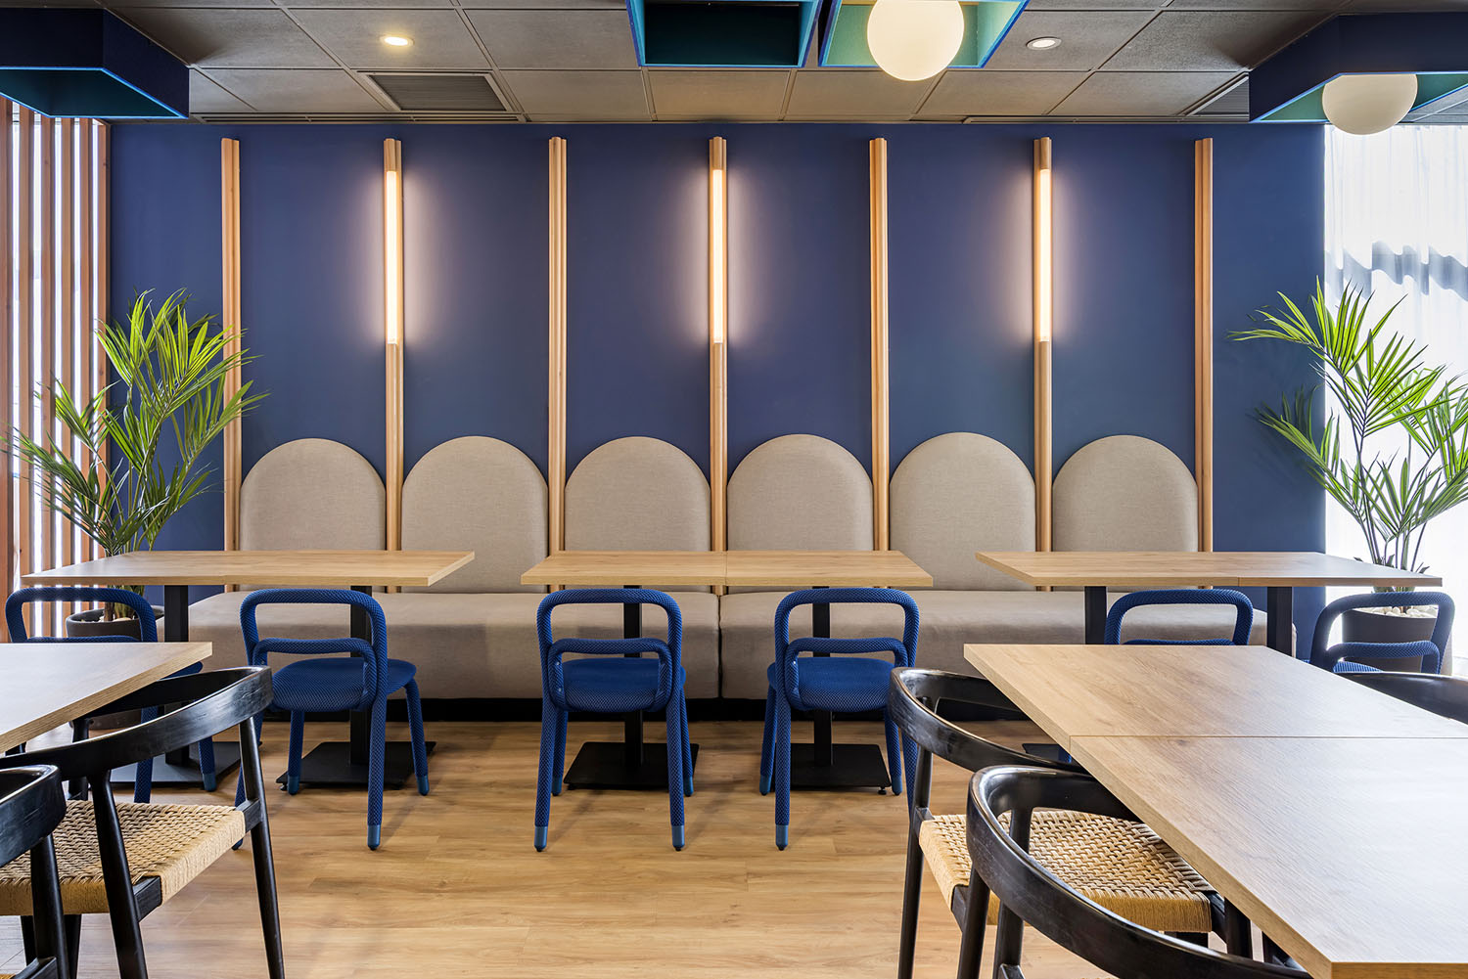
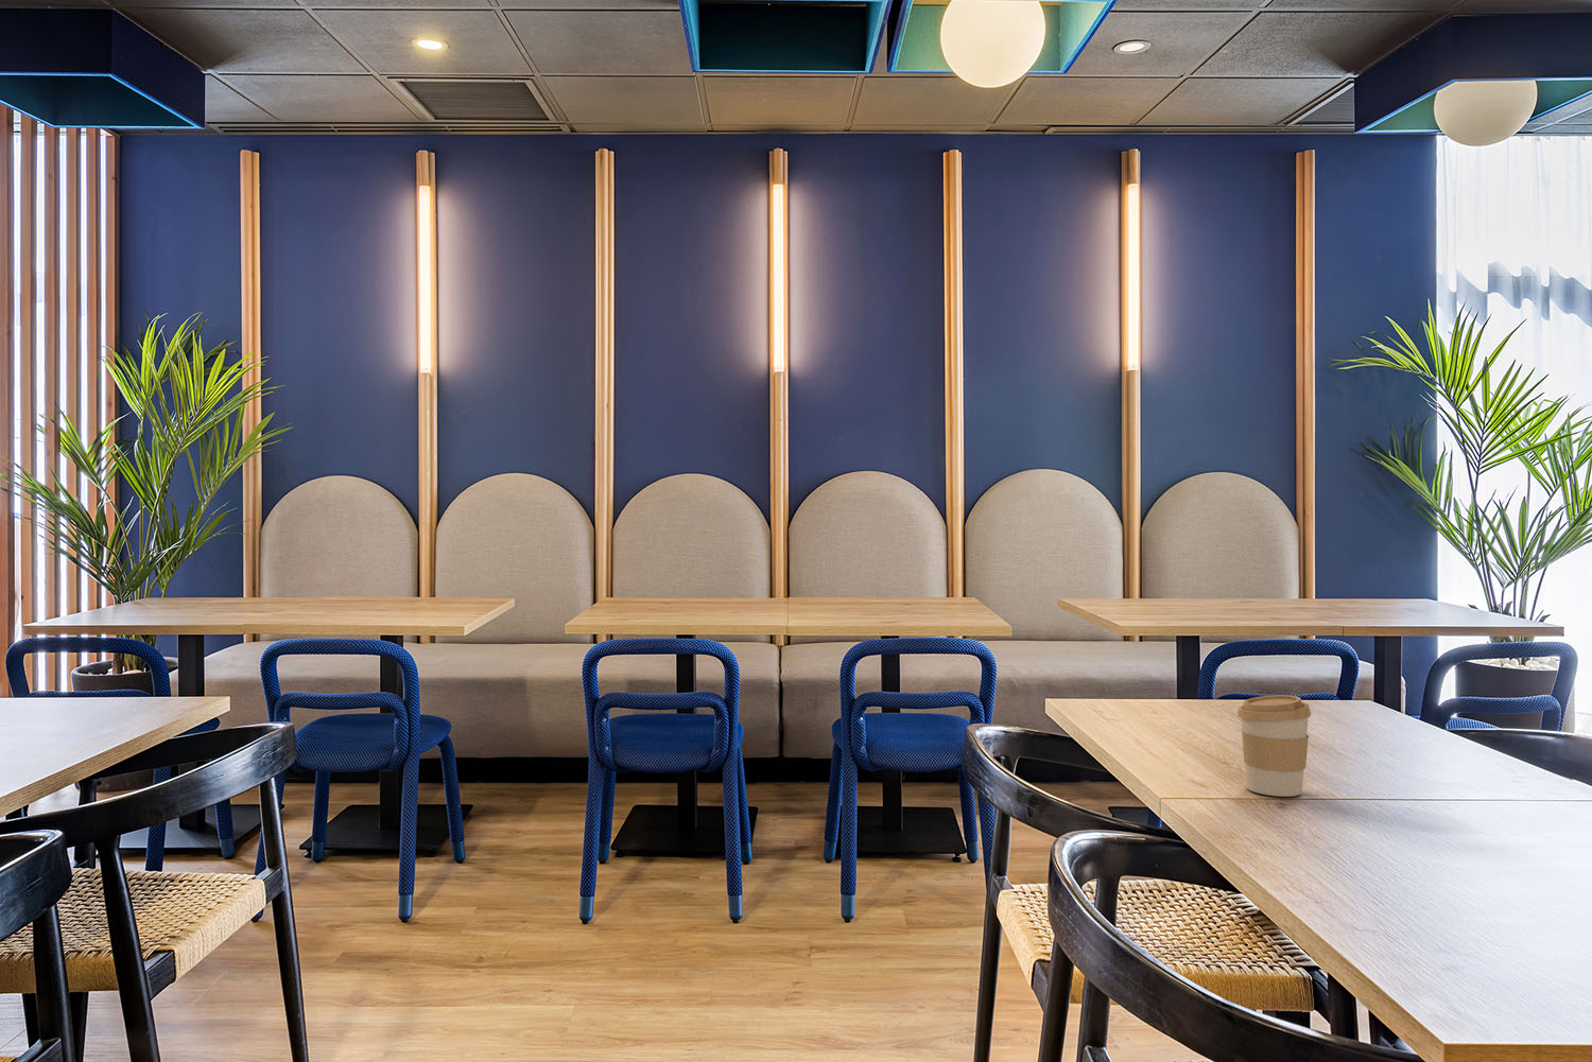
+ coffee cup [1236,693,1312,798]
